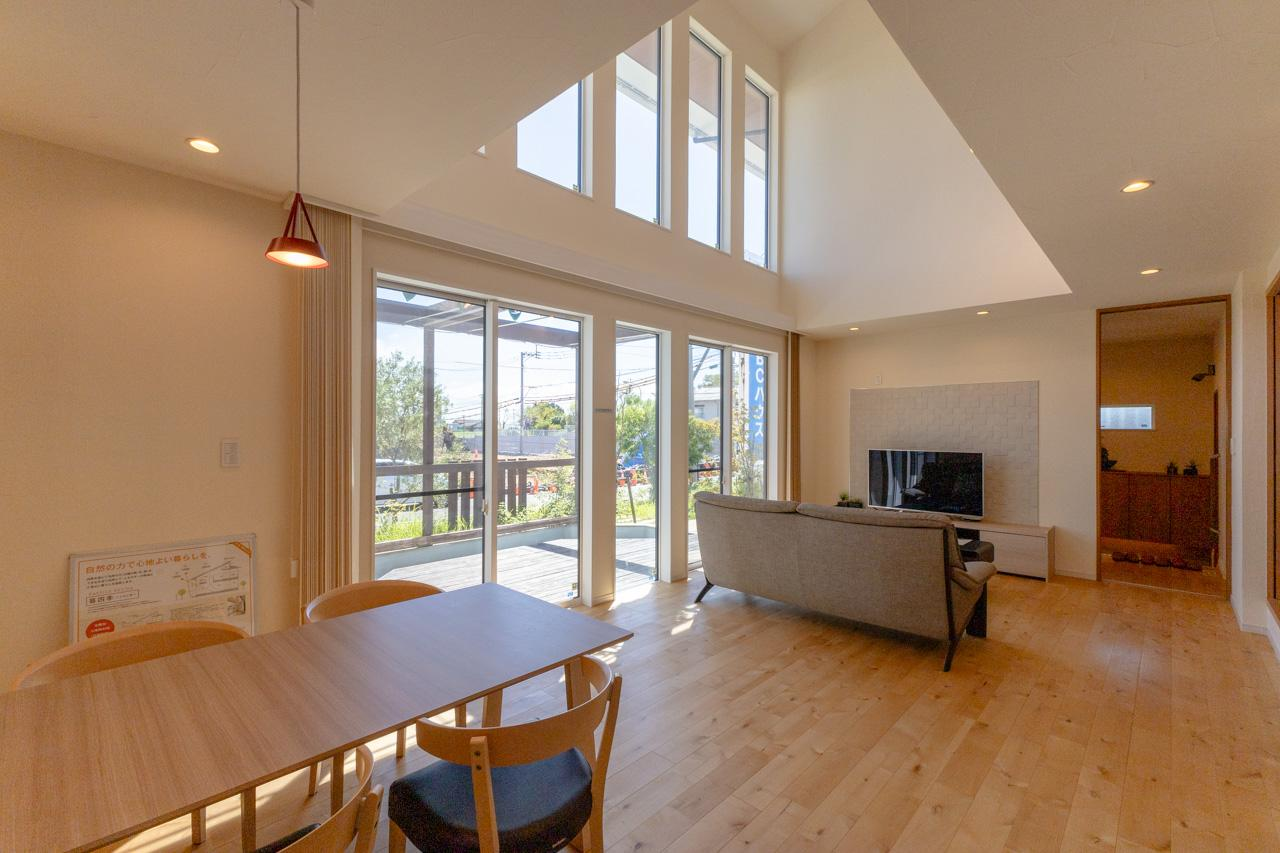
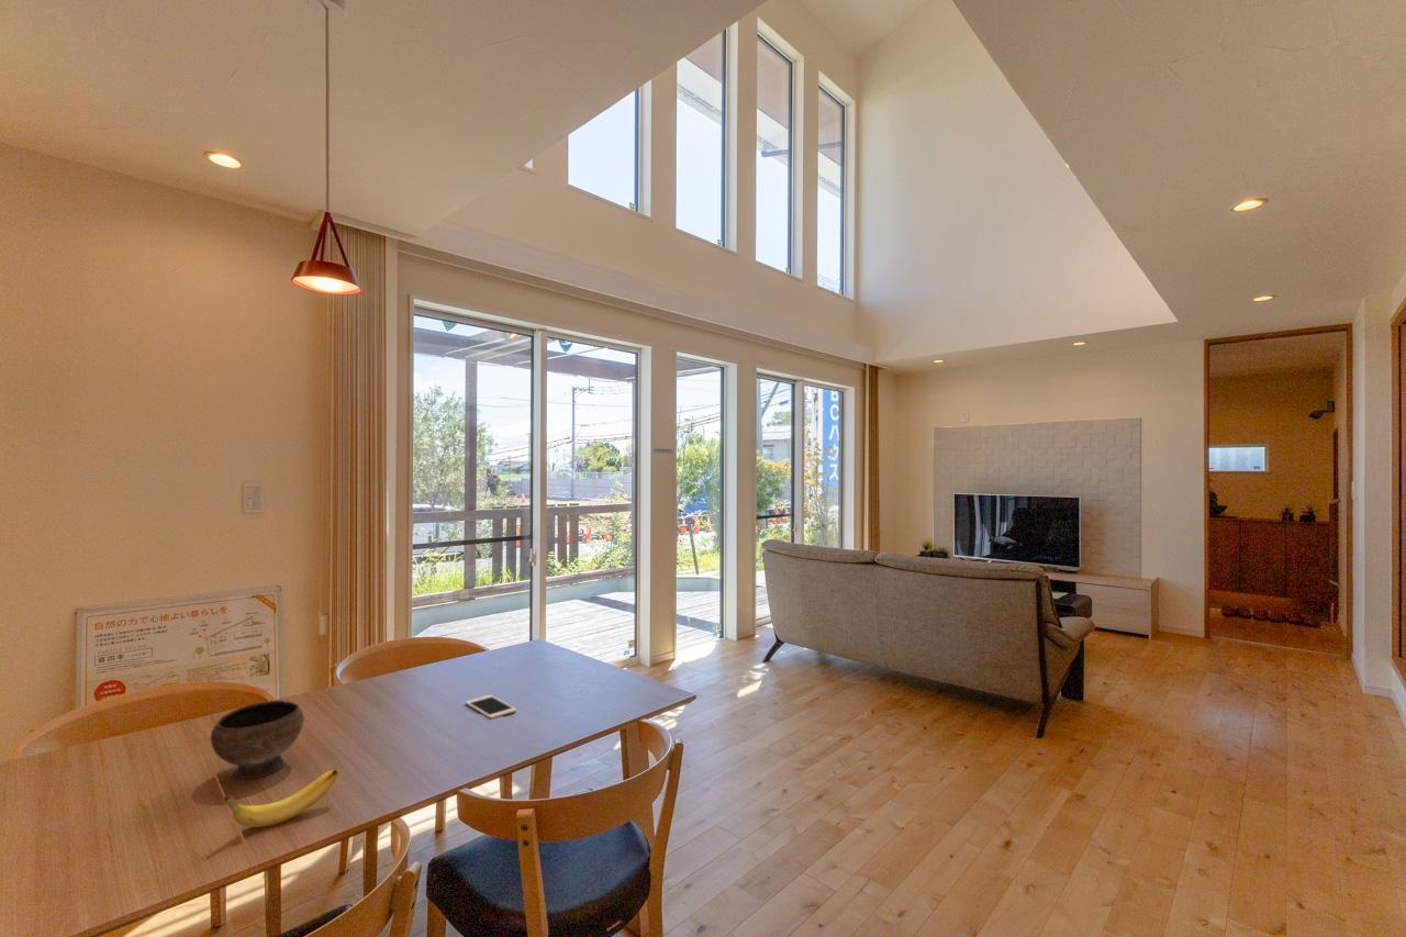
+ bowl [210,699,305,780]
+ cell phone [465,694,517,720]
+ banana [222,768,341,828]
